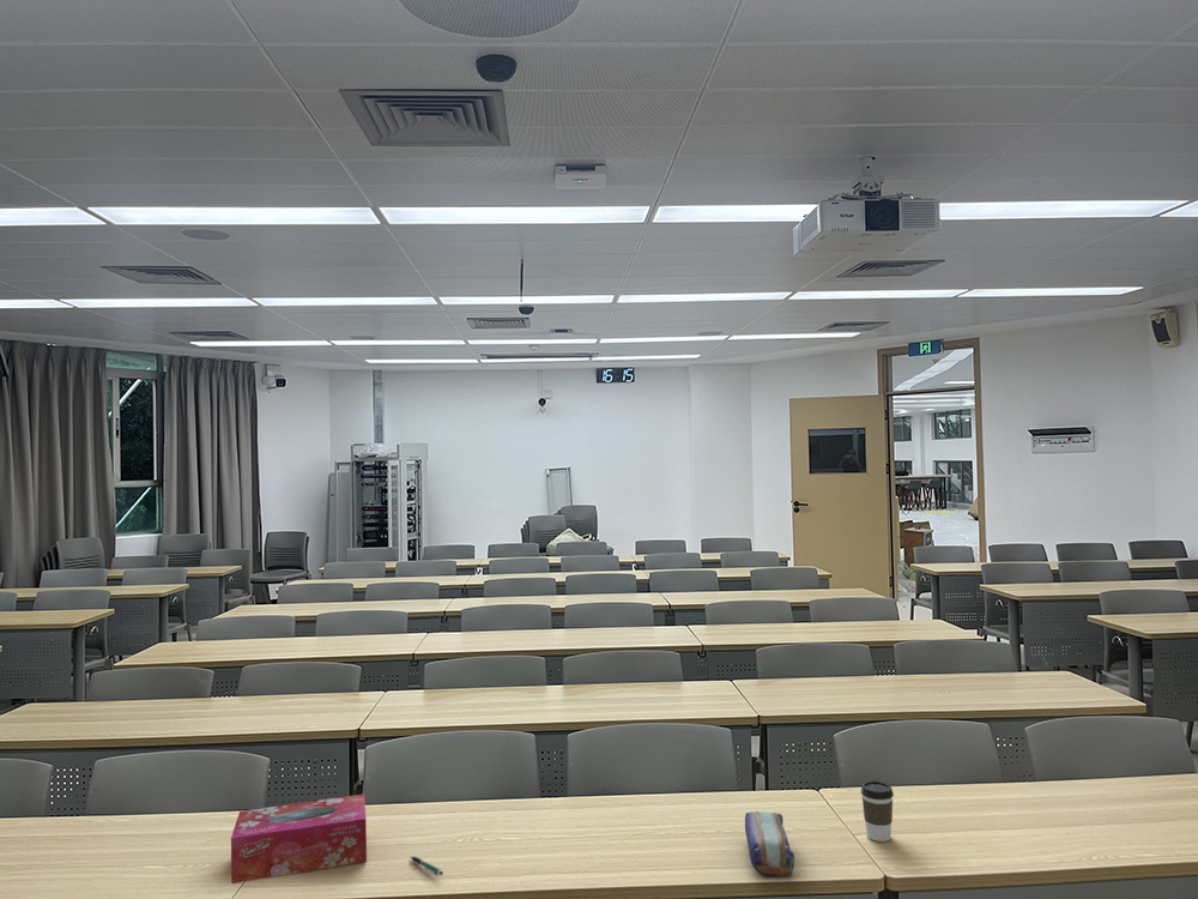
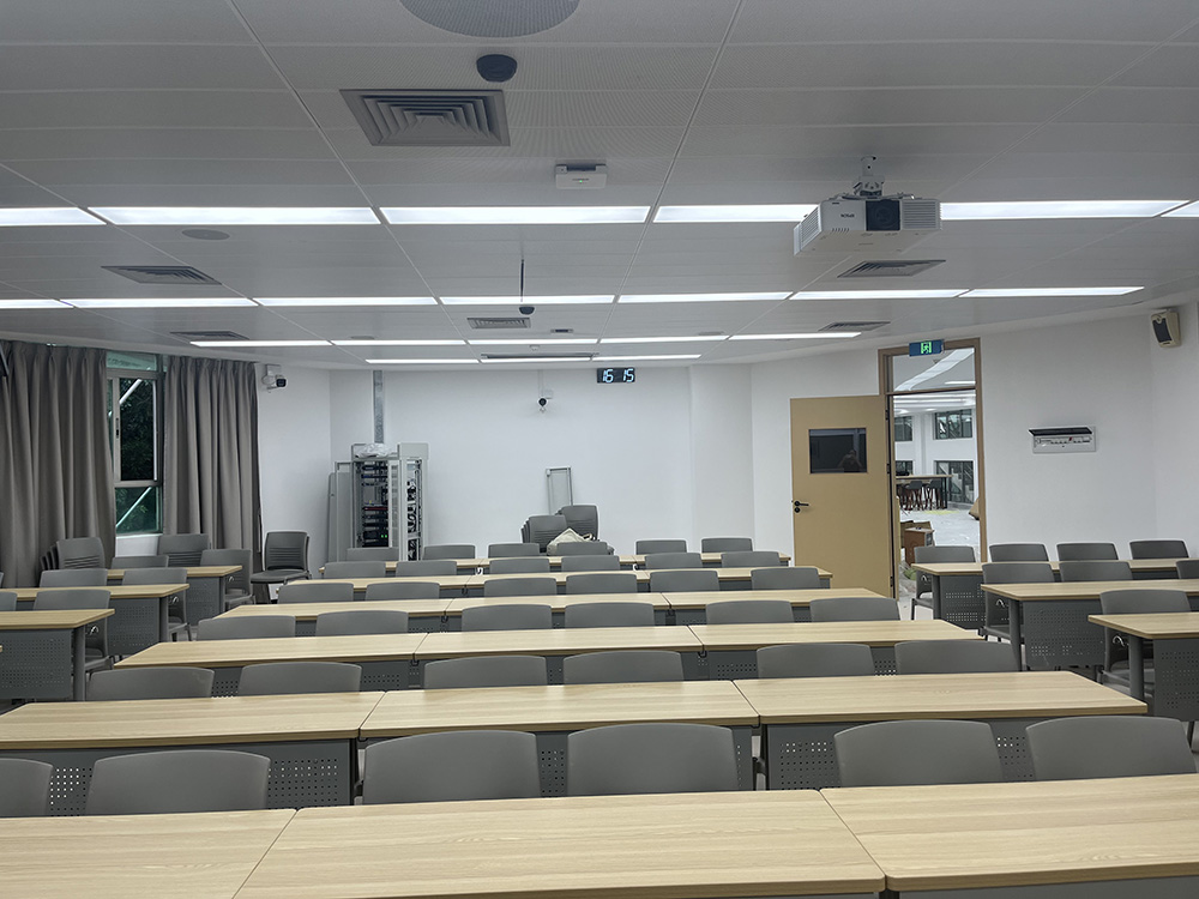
- tissue box [230,794,368,885]
- pencil case [744,810,795,877]
- pen [410,855,444,877]
- coffee cup [860,780,895,843]
